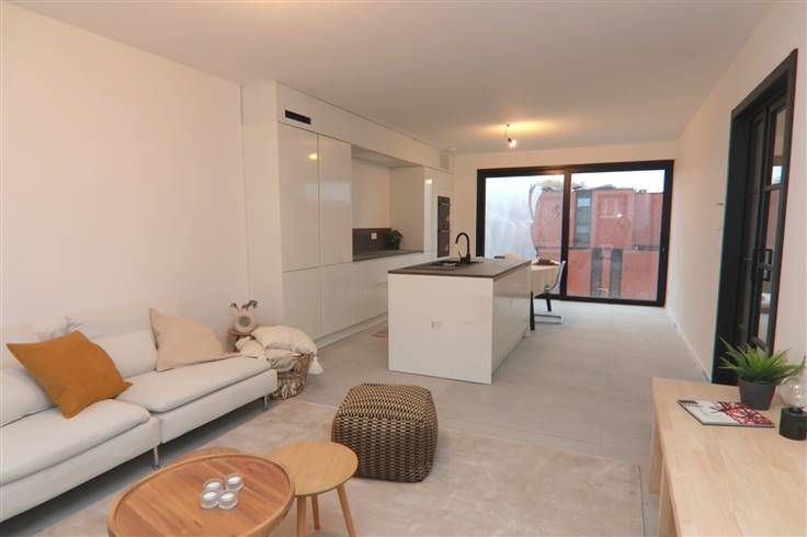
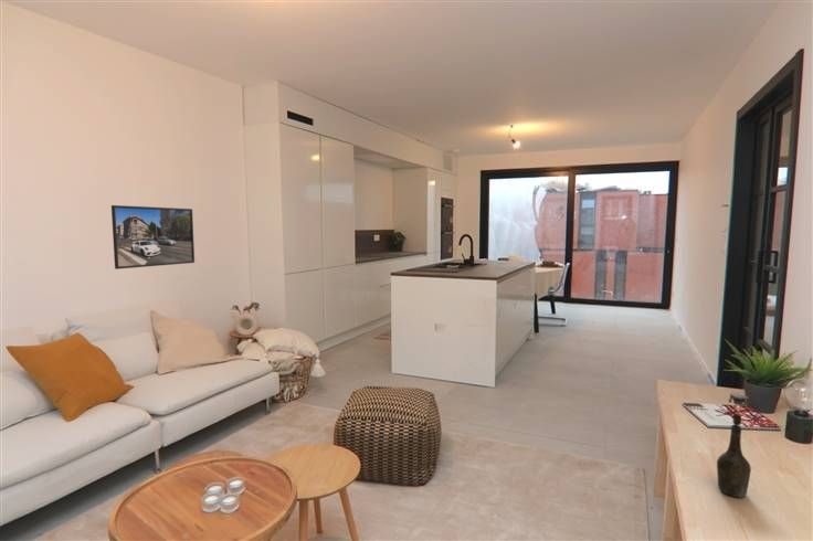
+ bottle [716,392,752,499]
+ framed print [110,204,196,270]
